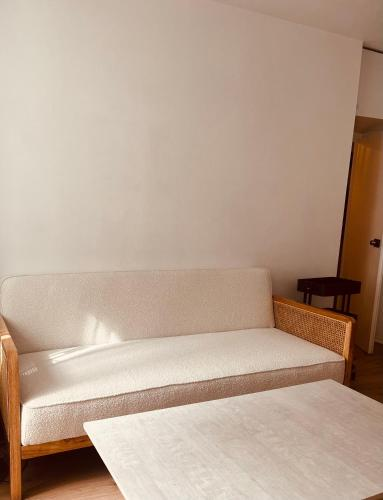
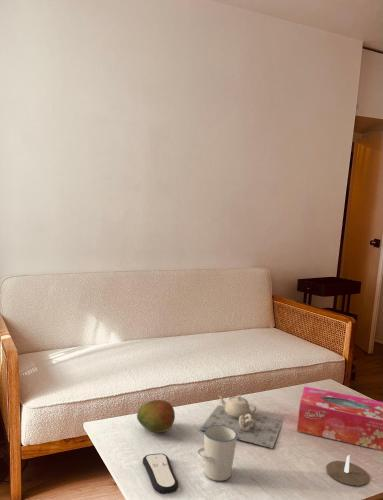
+ teapot [199,394,284,449]
+ tissue box [296,385,383,452]
+ cup [197,425,238,482]
+ candle [325,454,371,487]
+ remote control [142,452,179,495]
+ fruit [136,399,176,434]
